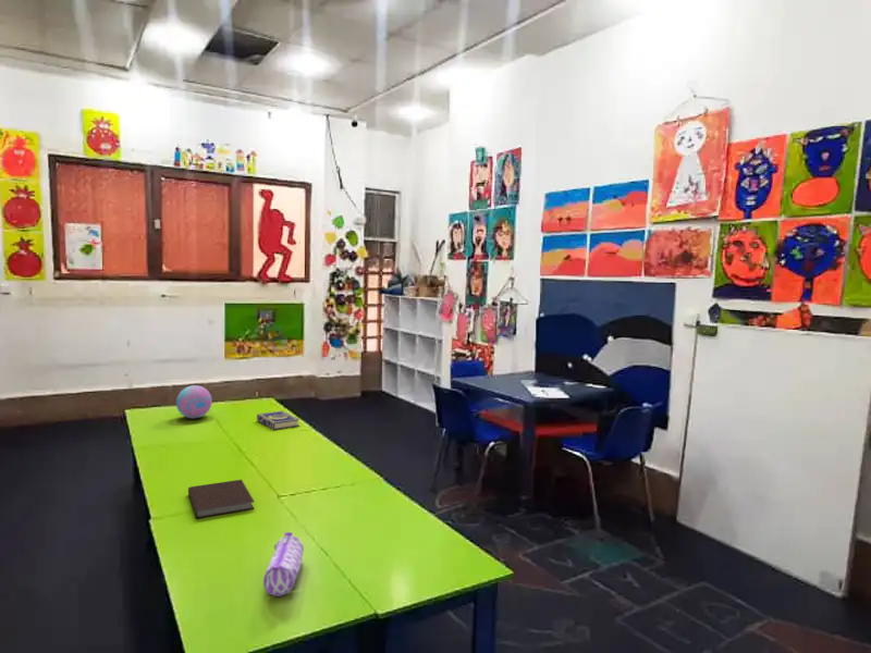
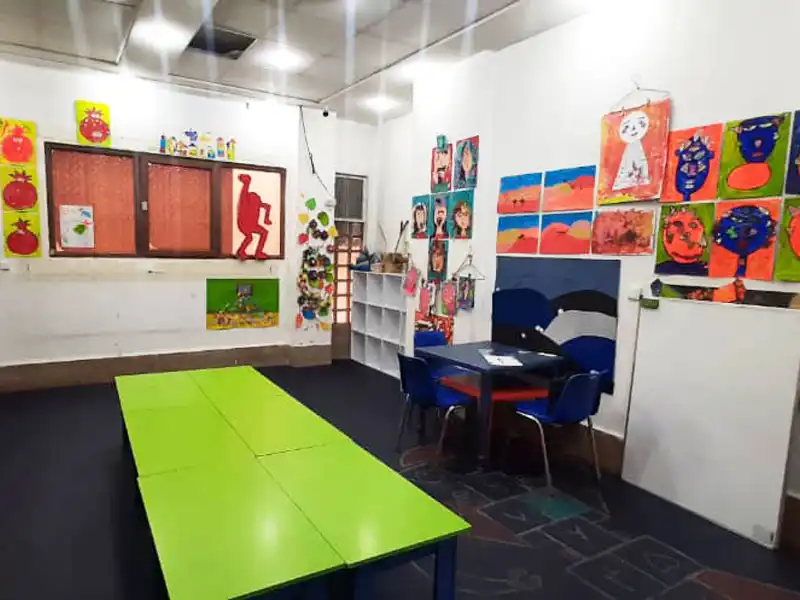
- pencil case [262,531,305,597]
- notebook [187,479,255,520]
- book [256,409,300,431]
- decorative ball [175,384,213,420]
